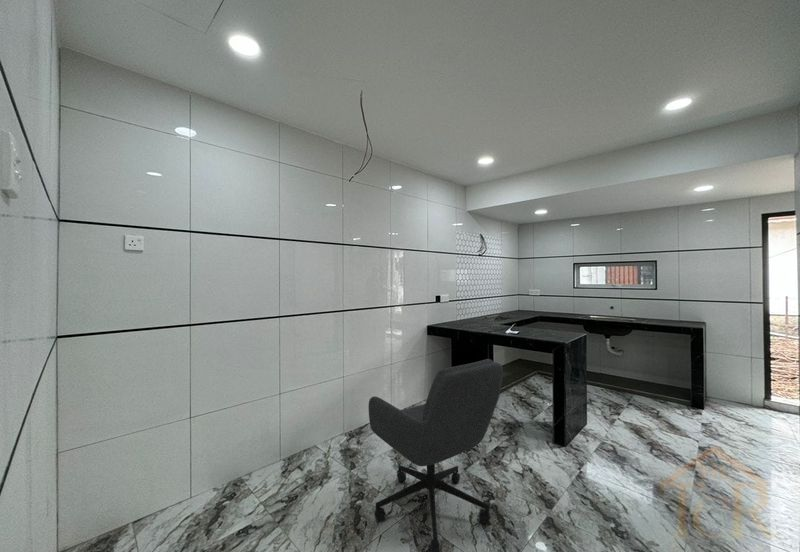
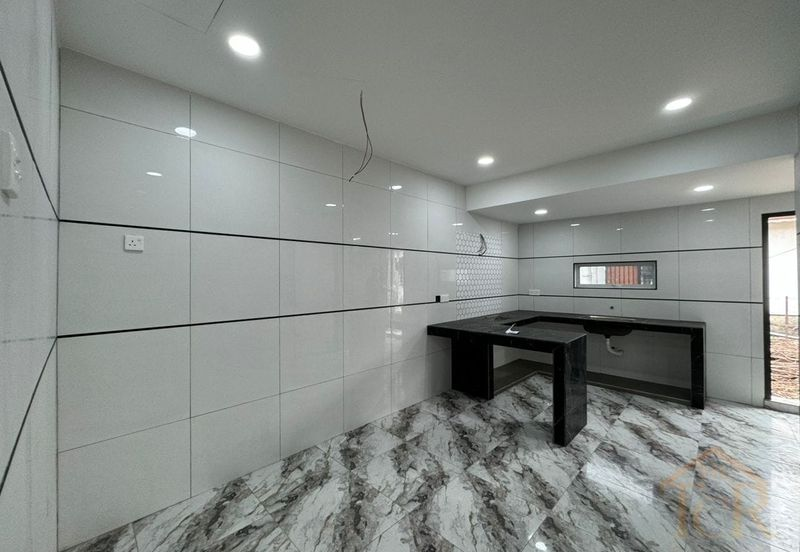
- office chair [368,358,504,552]
